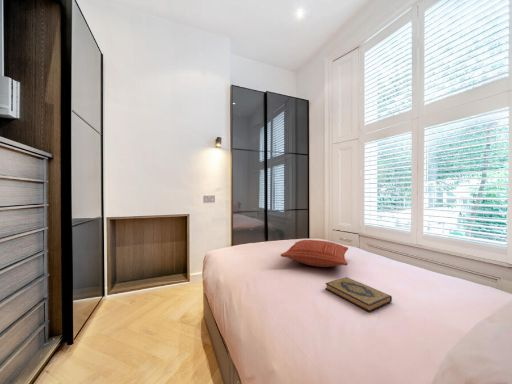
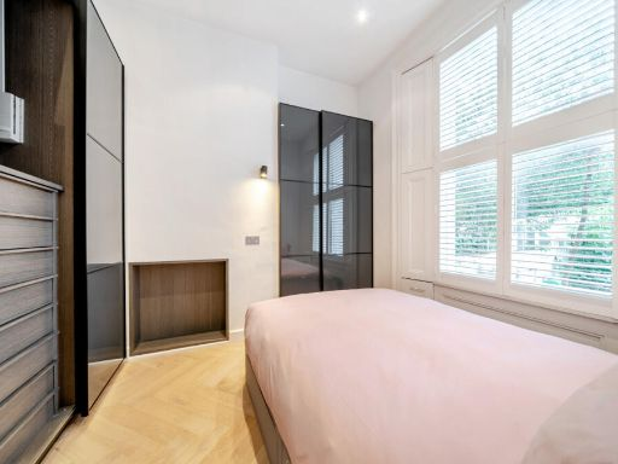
- pillow [280,239,349,268]
- hardback book [324,276,393,313]
